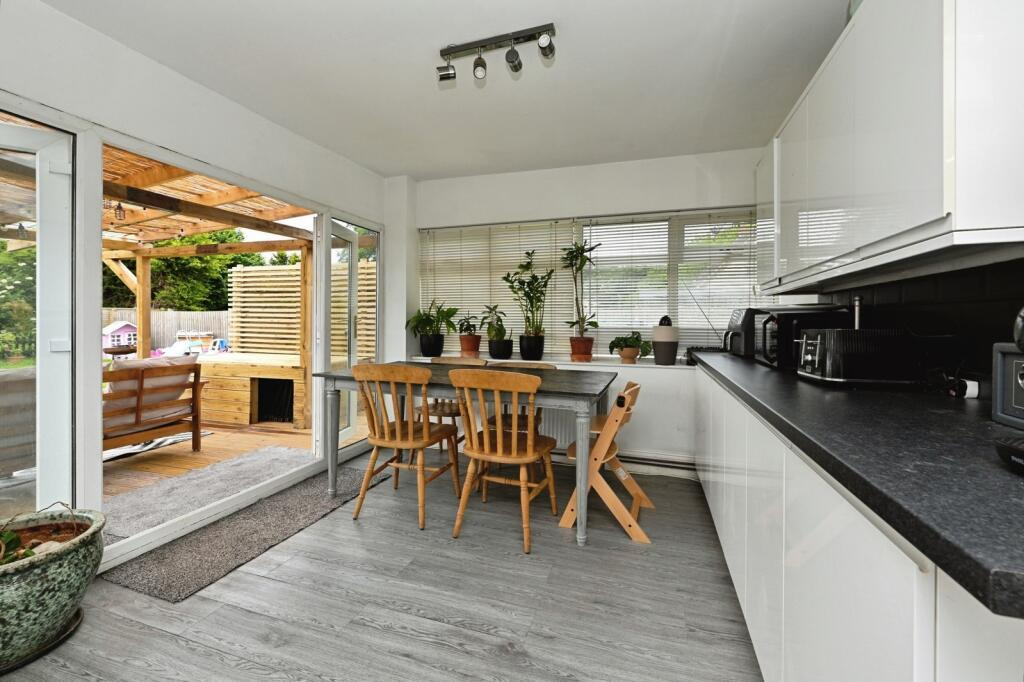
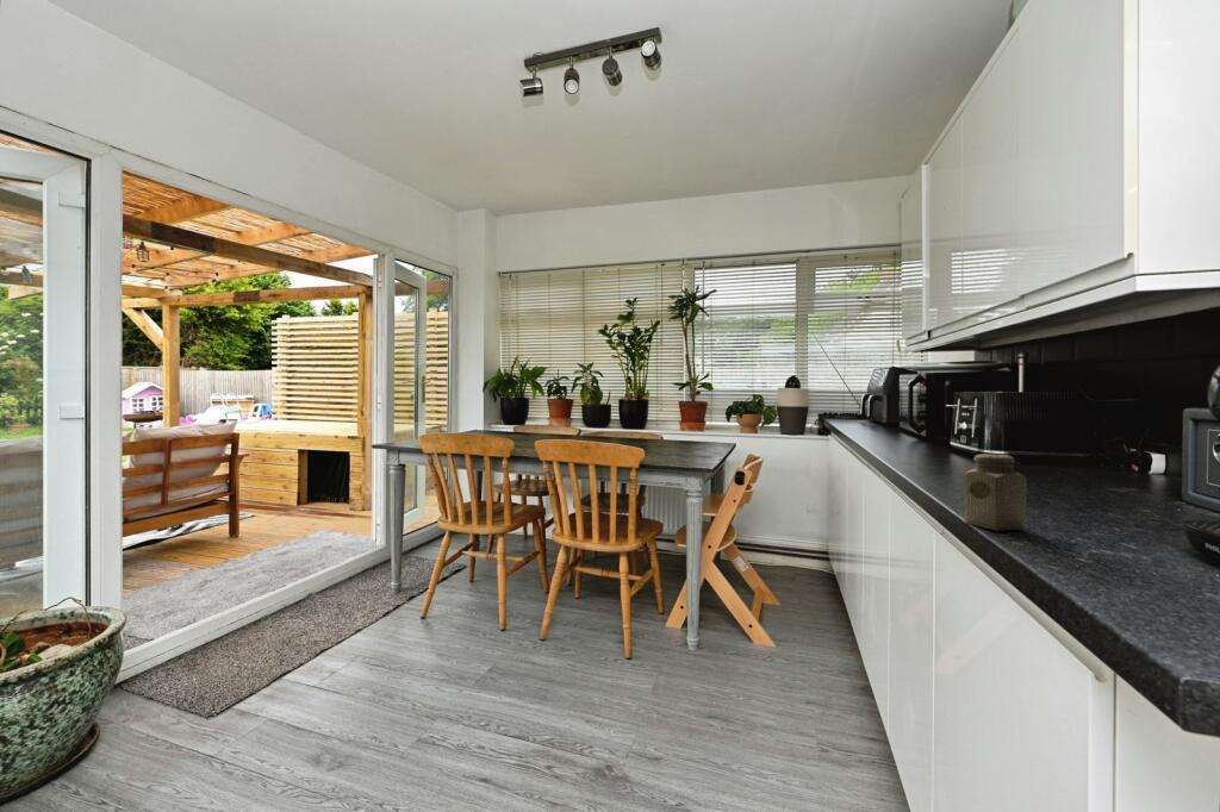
+ salt shaker [963,454,1028,532]
